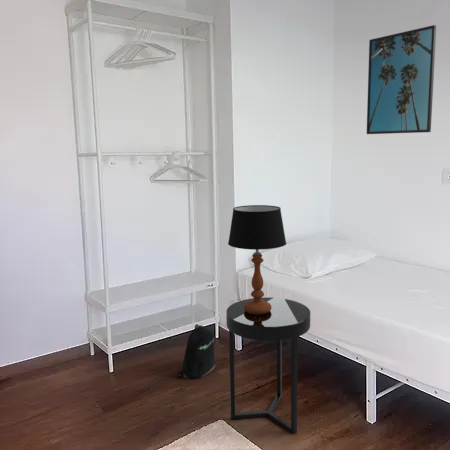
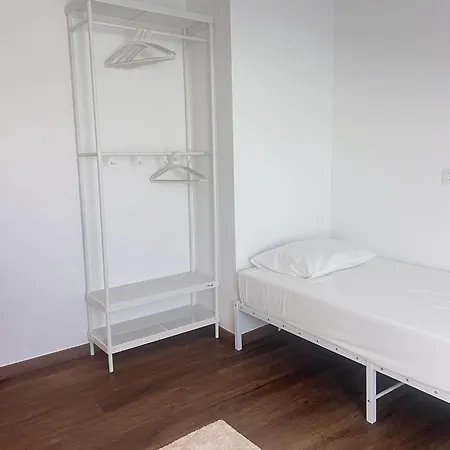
- side table [225,296,311,435]
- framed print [366,24,437,135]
- backpack [175,323,216,380]
- table lamp [227,204,287,315]
